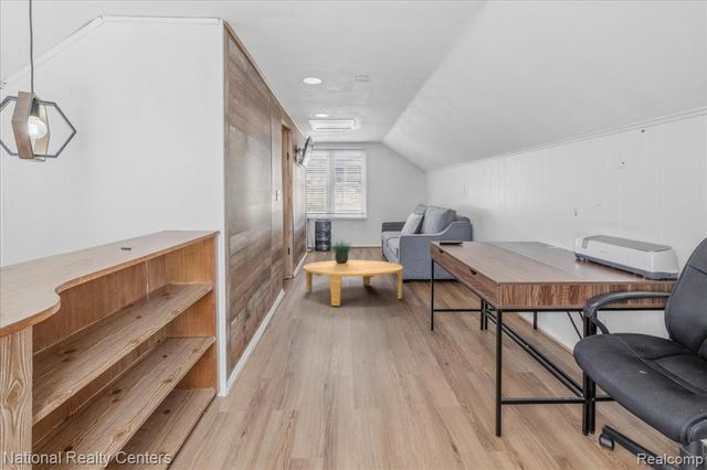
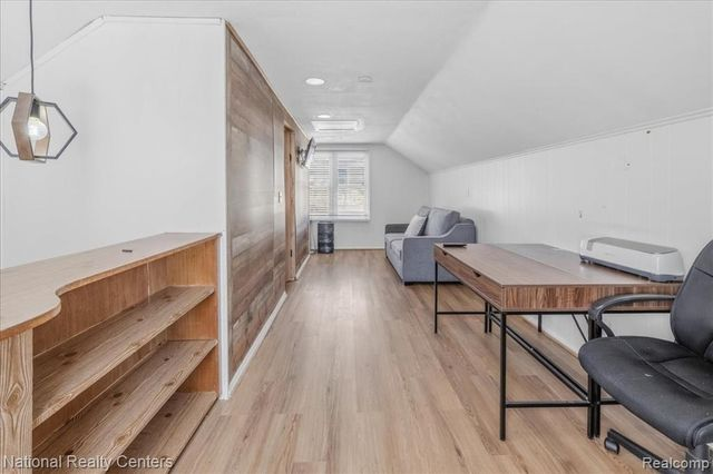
- coffee table [302,259,404,307]
- potted plant [326,234,356,264]
